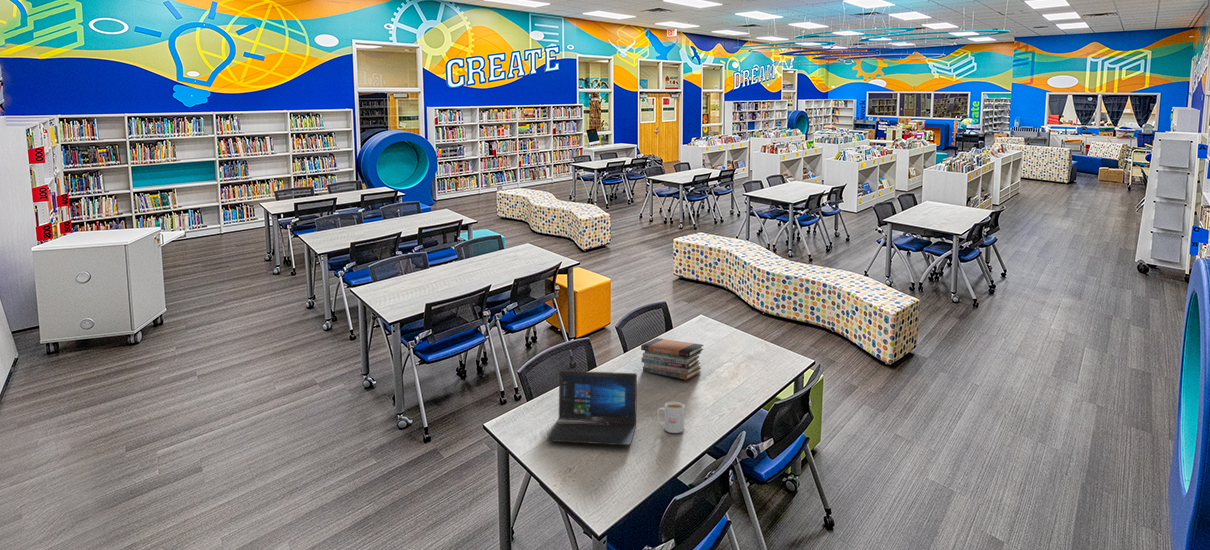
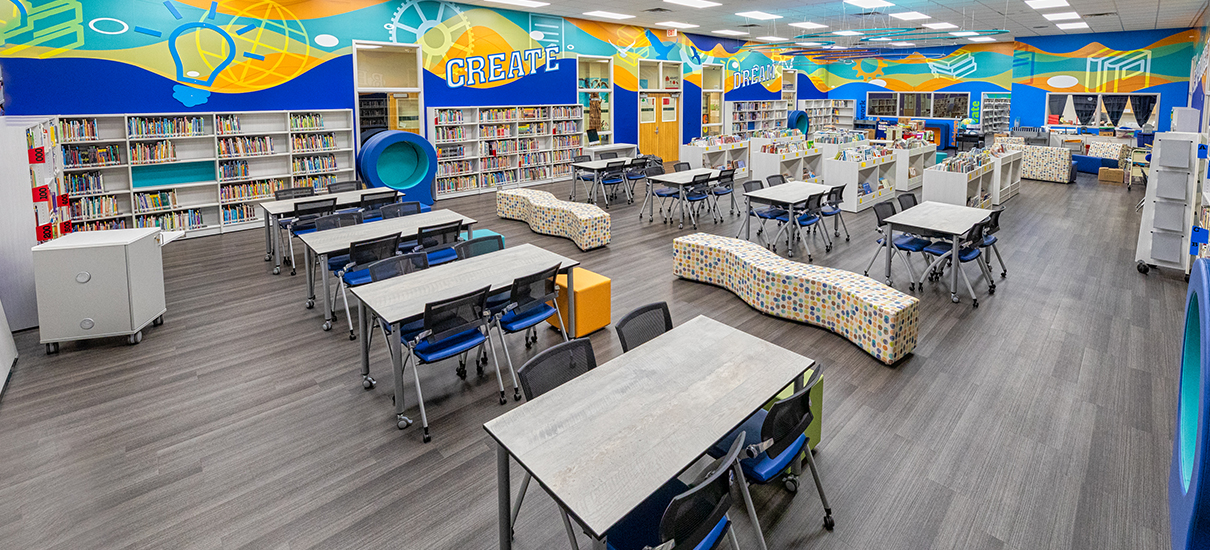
- laptop [546,370,638,446]
- book stack [640,337,704,381]
- mug [656,401,686,434]
